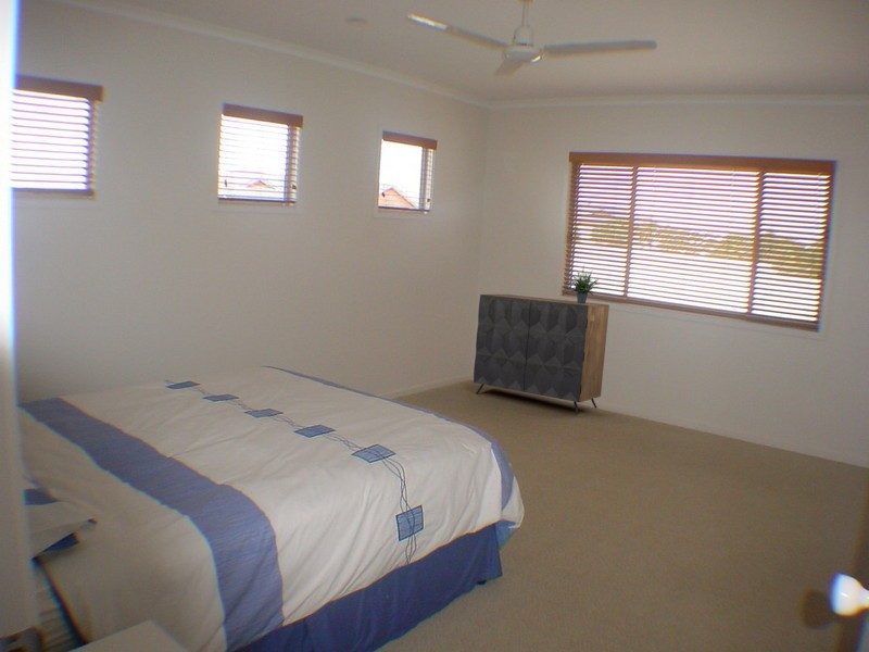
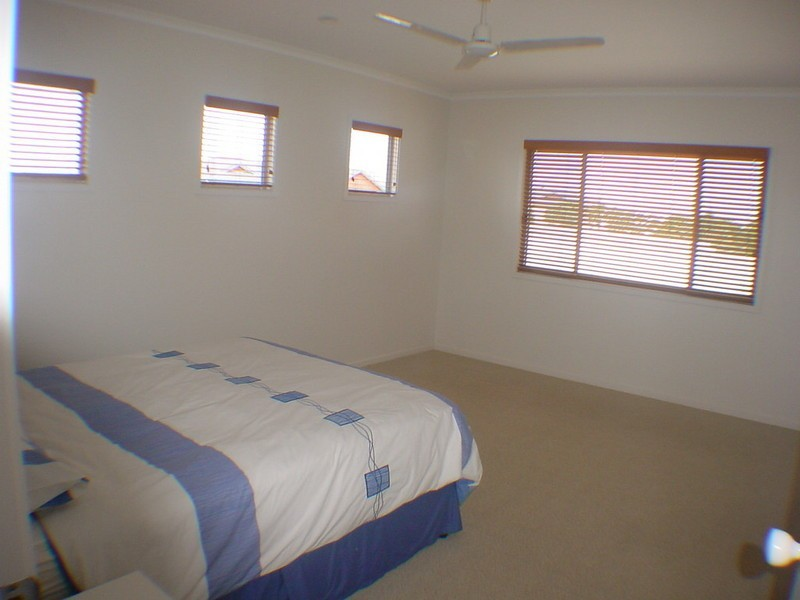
- potted plant [563,265,601,303]
- dresser [473,293,610,415]
